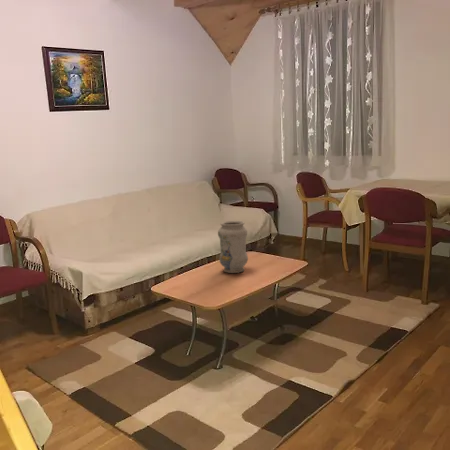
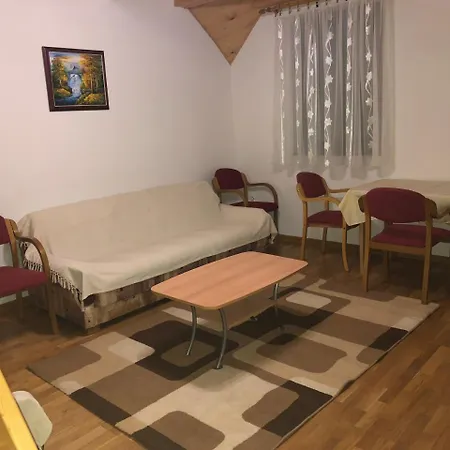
- vase [217,220,249,274]
